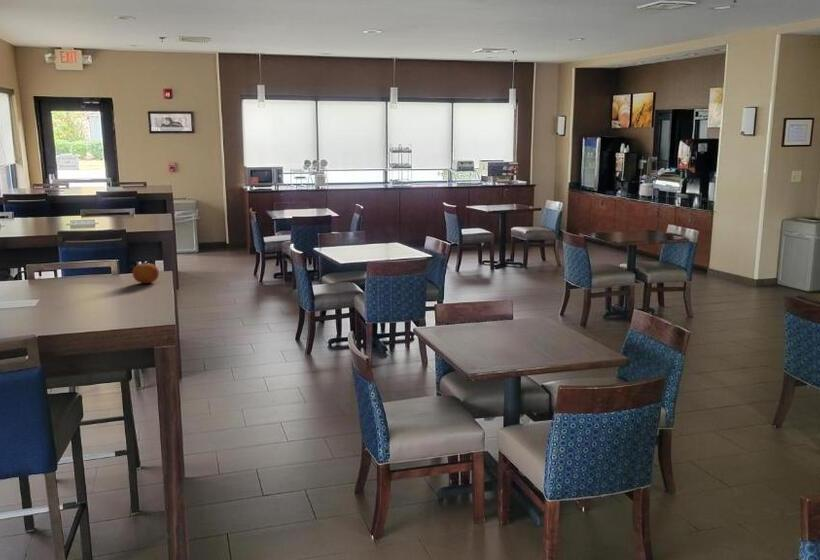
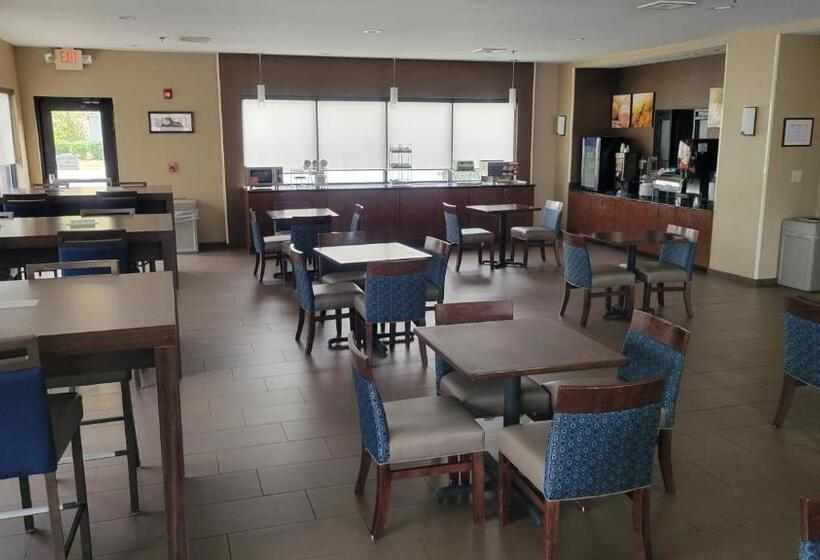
- fruit [131,262,160,284]
